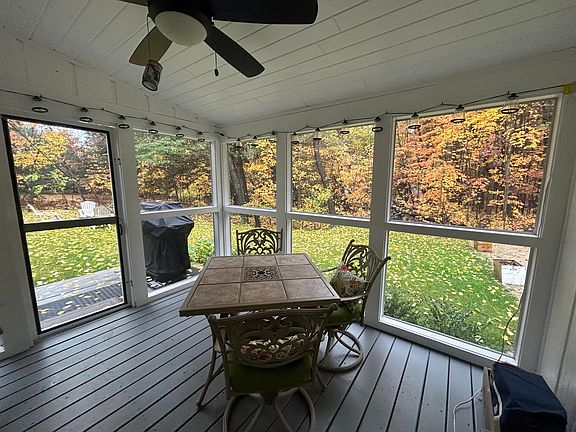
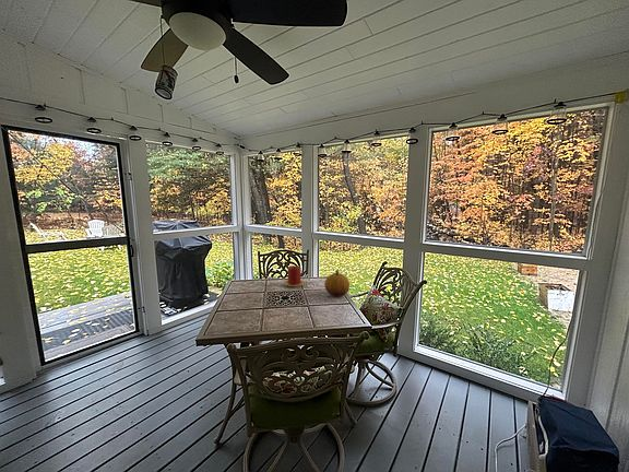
+ candle [283,264,306,287]
+ decorative pumpkin [323,269,351,297]
